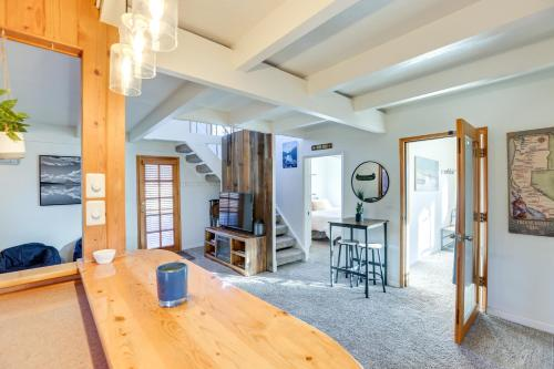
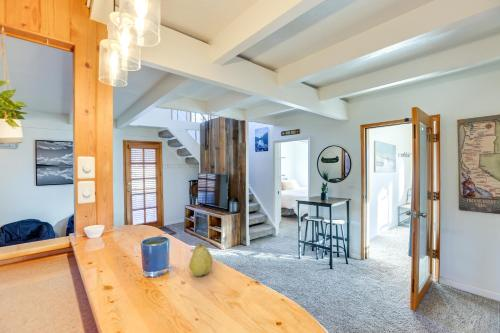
+ fruit [188,242,214,277]
